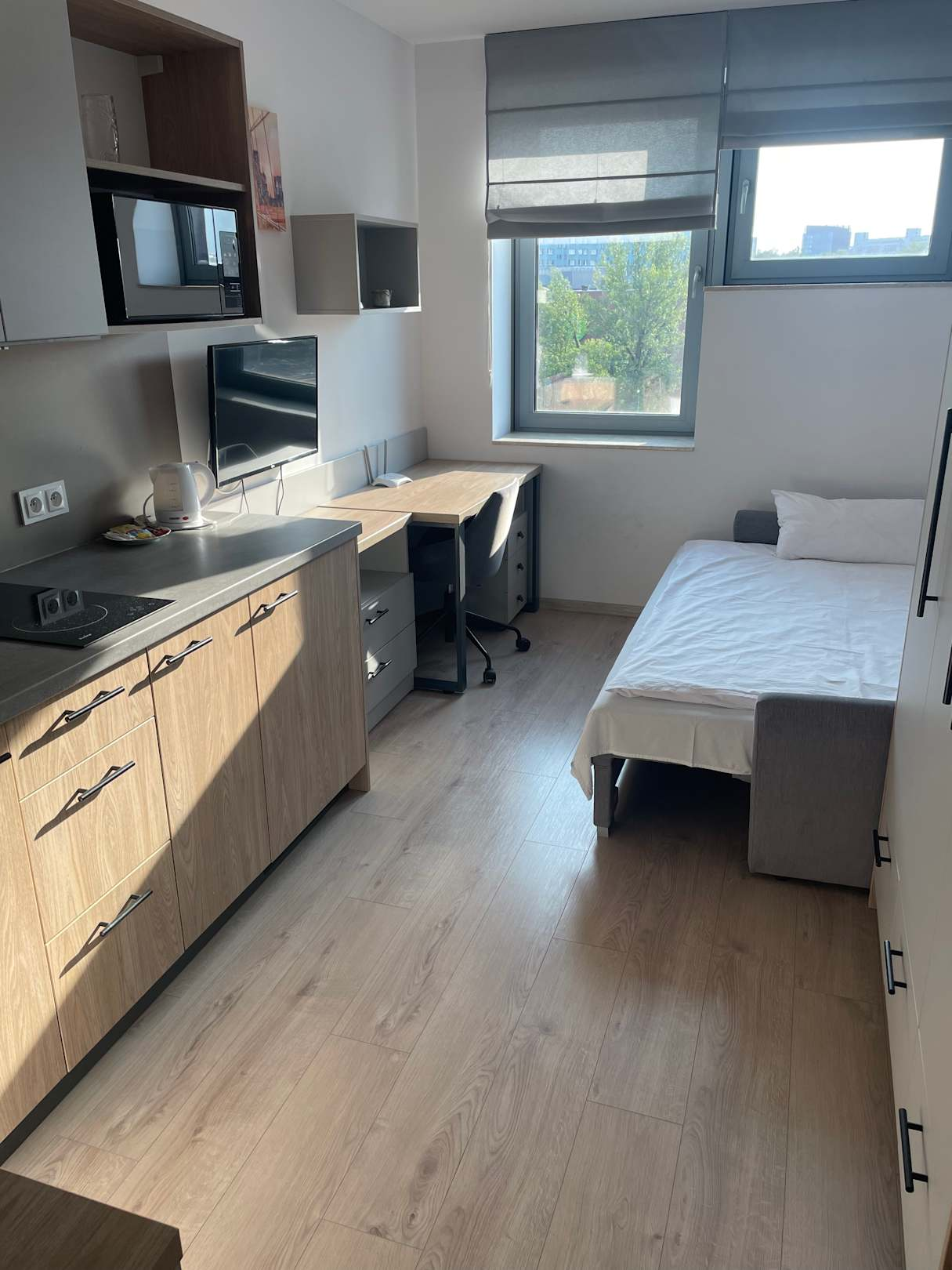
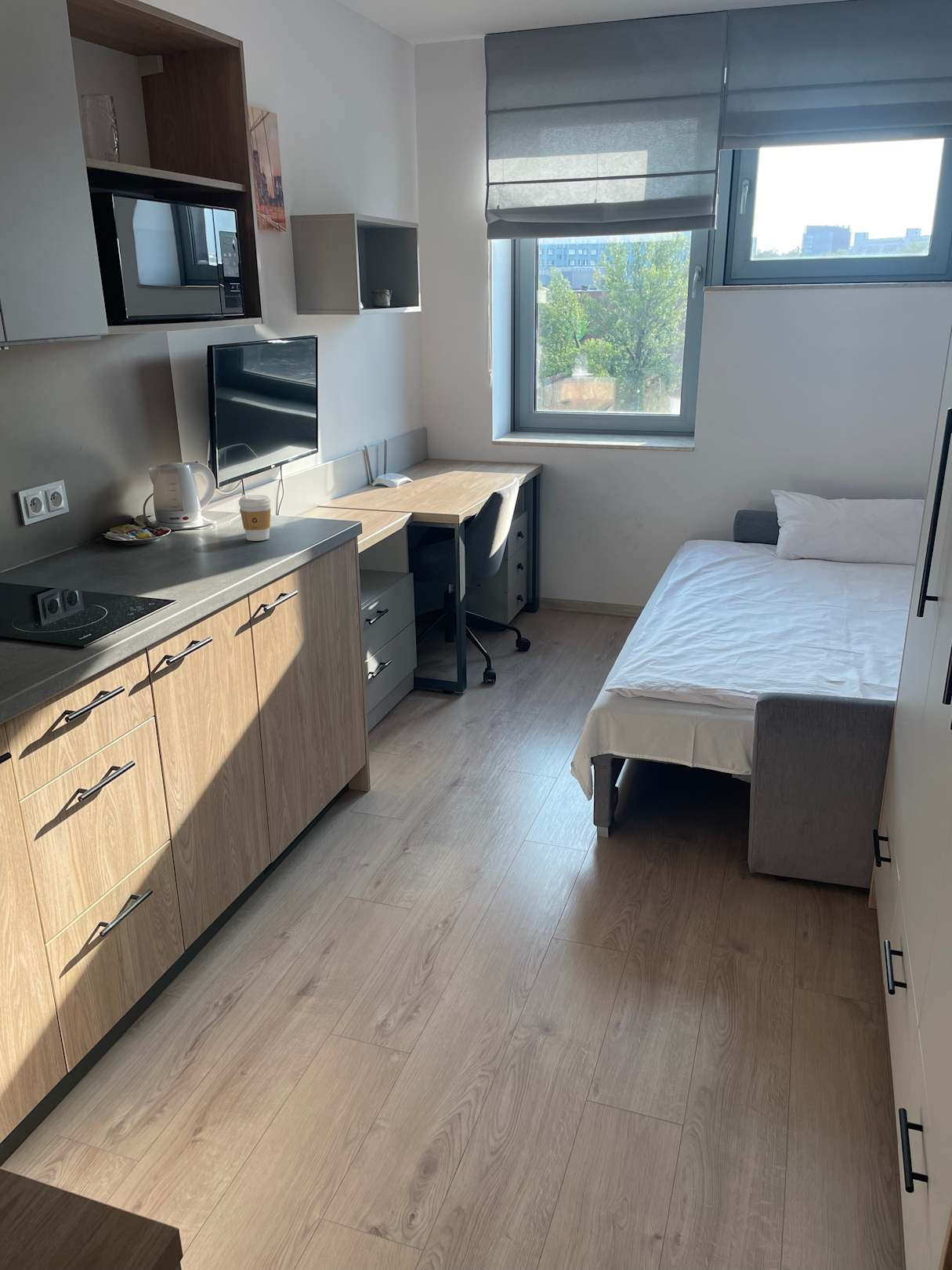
+ coffee cup [238,495,272,542]
